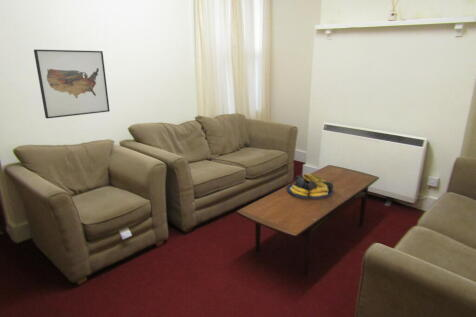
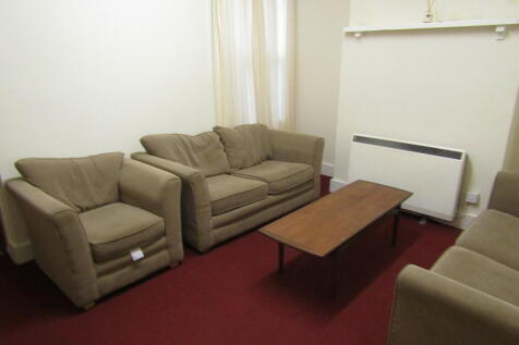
- wall art [33,49,111,119]
- fruit bowl [286,173,334,199]
